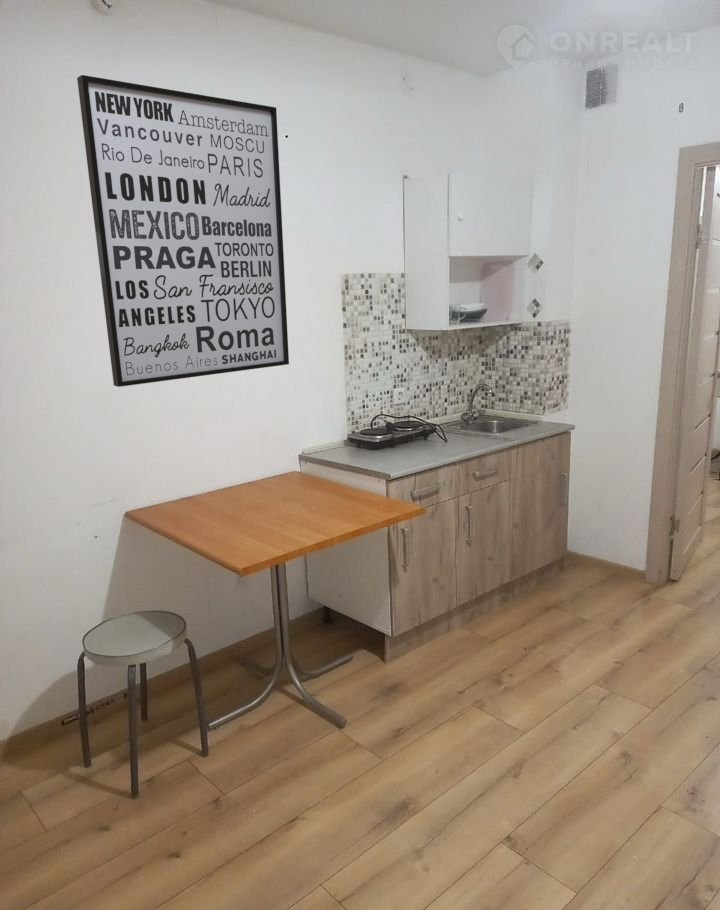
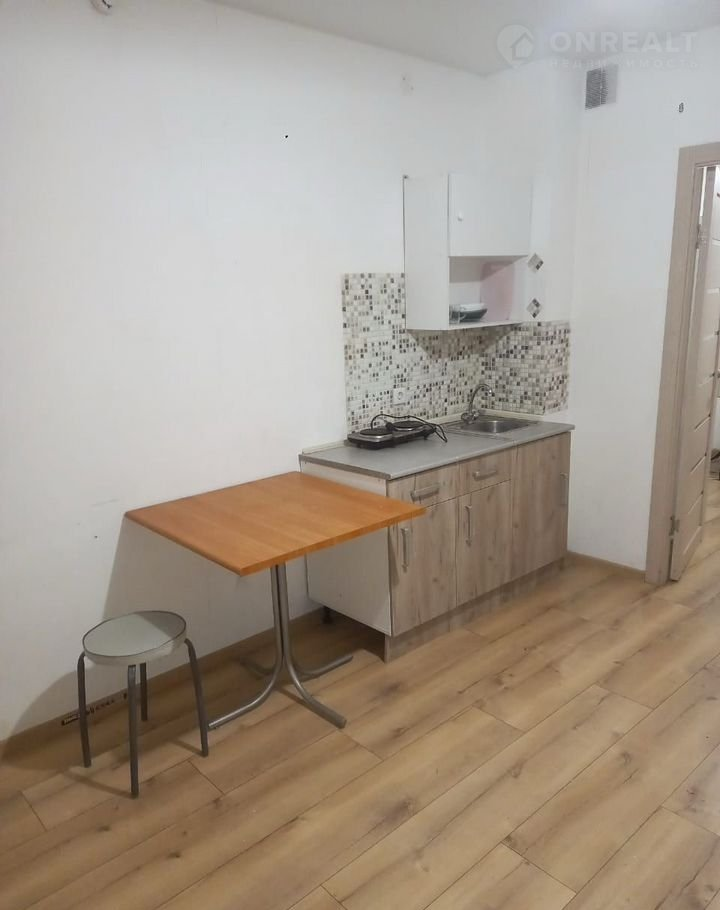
- wall art [76,74,290,388]
